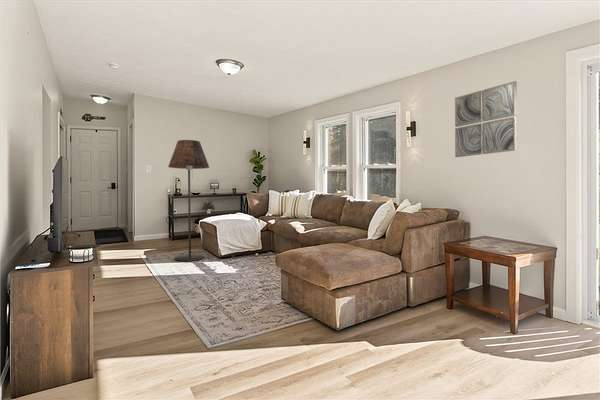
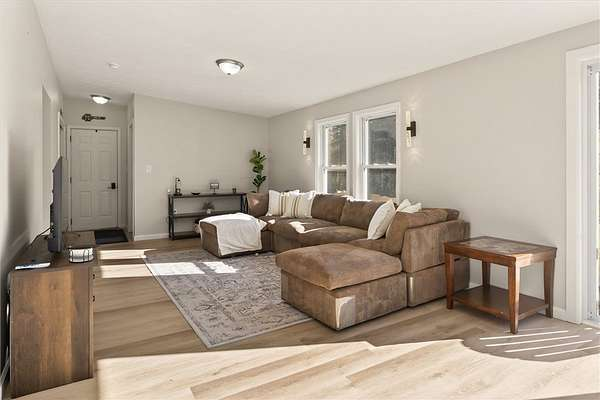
- wall art [454,80,518,158]
- floor lamp [167,139,210,262]
